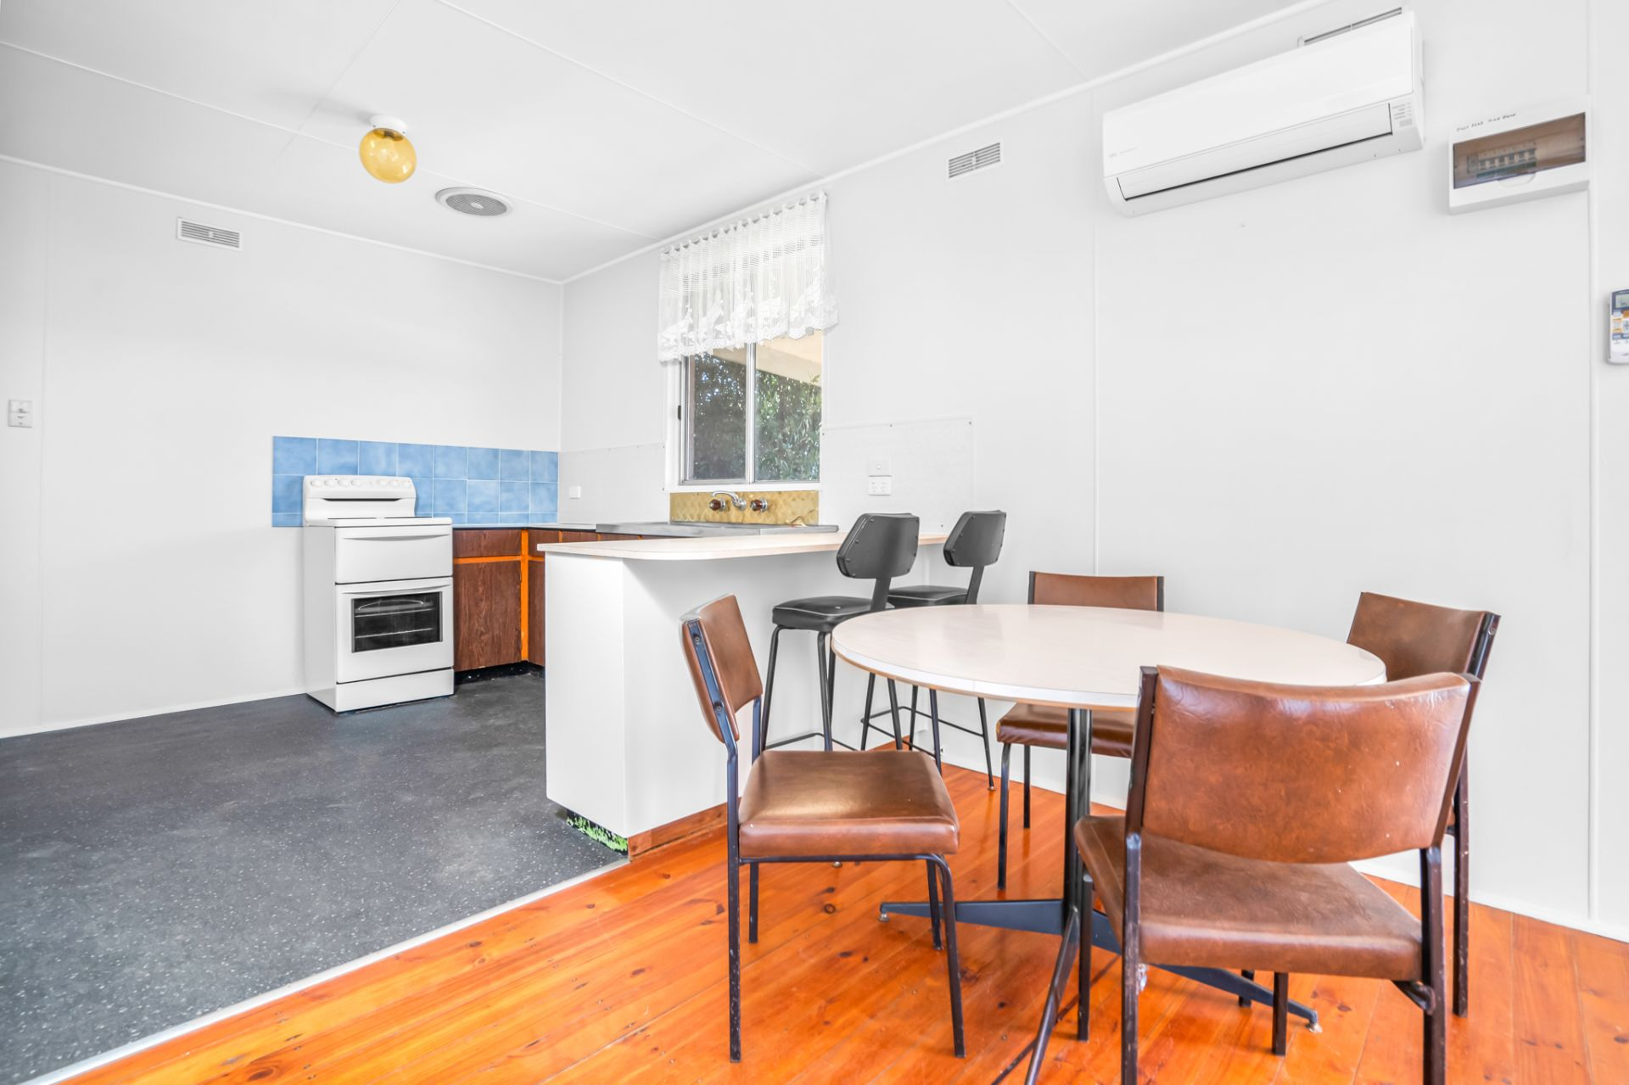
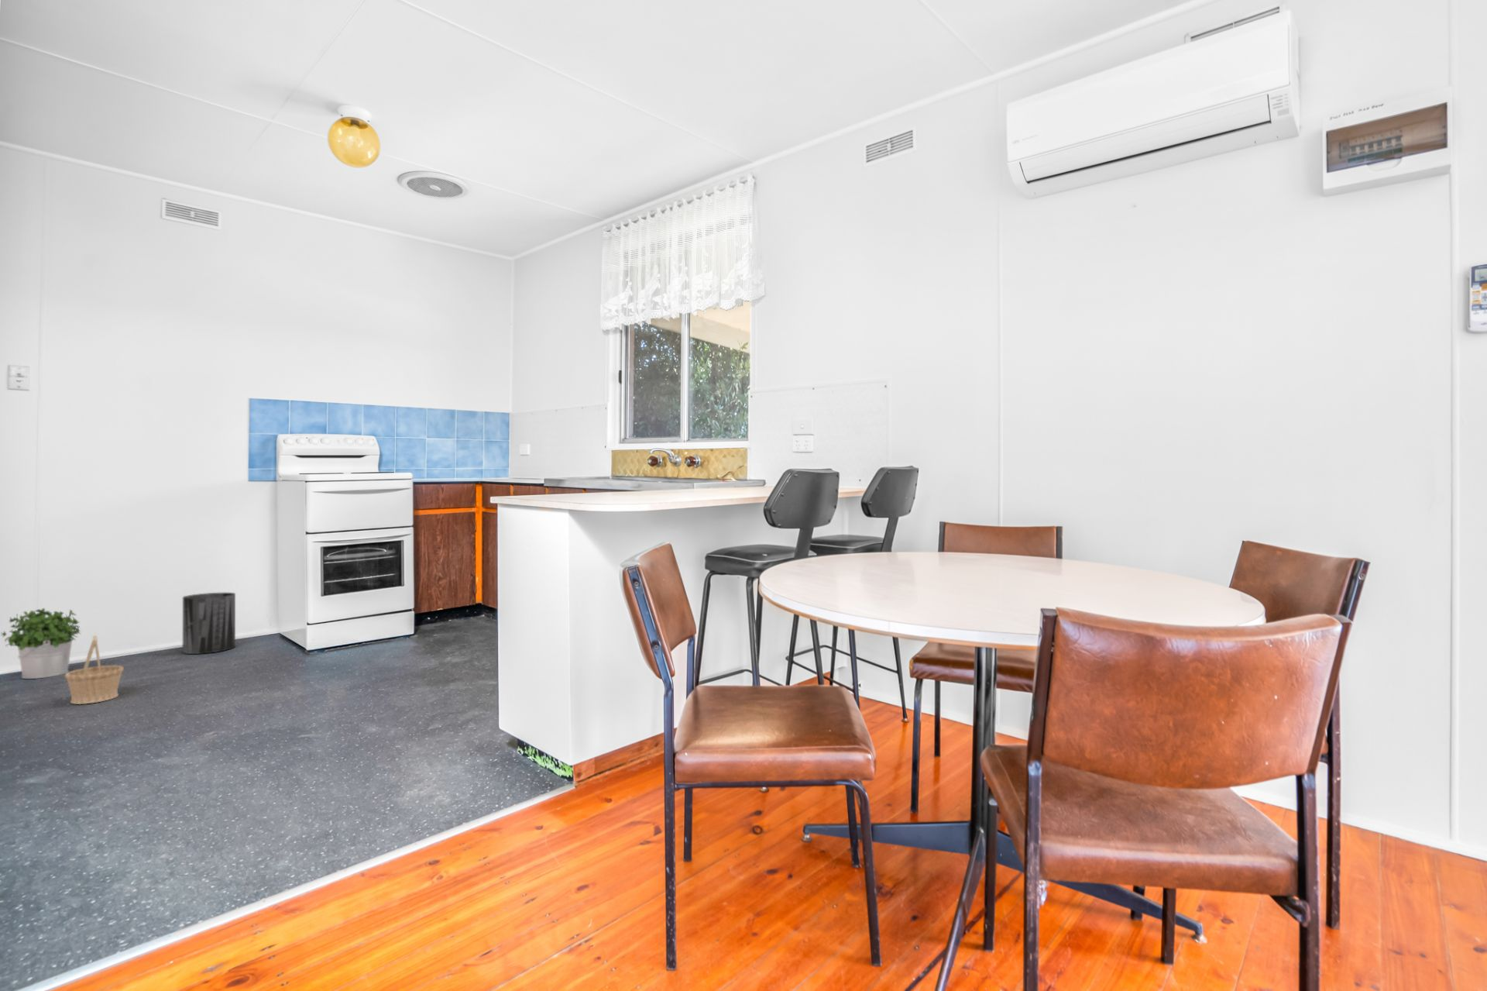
+ potted plant [0,607,82,679]
+ basket [63,635,125,705]
+ trash can [182,592,237,655]
